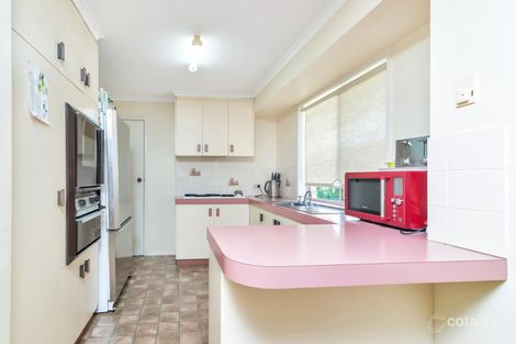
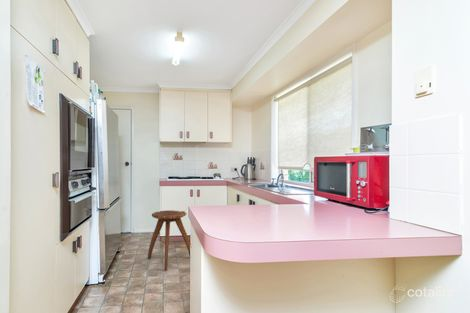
+ stool [147,209,191,272]
